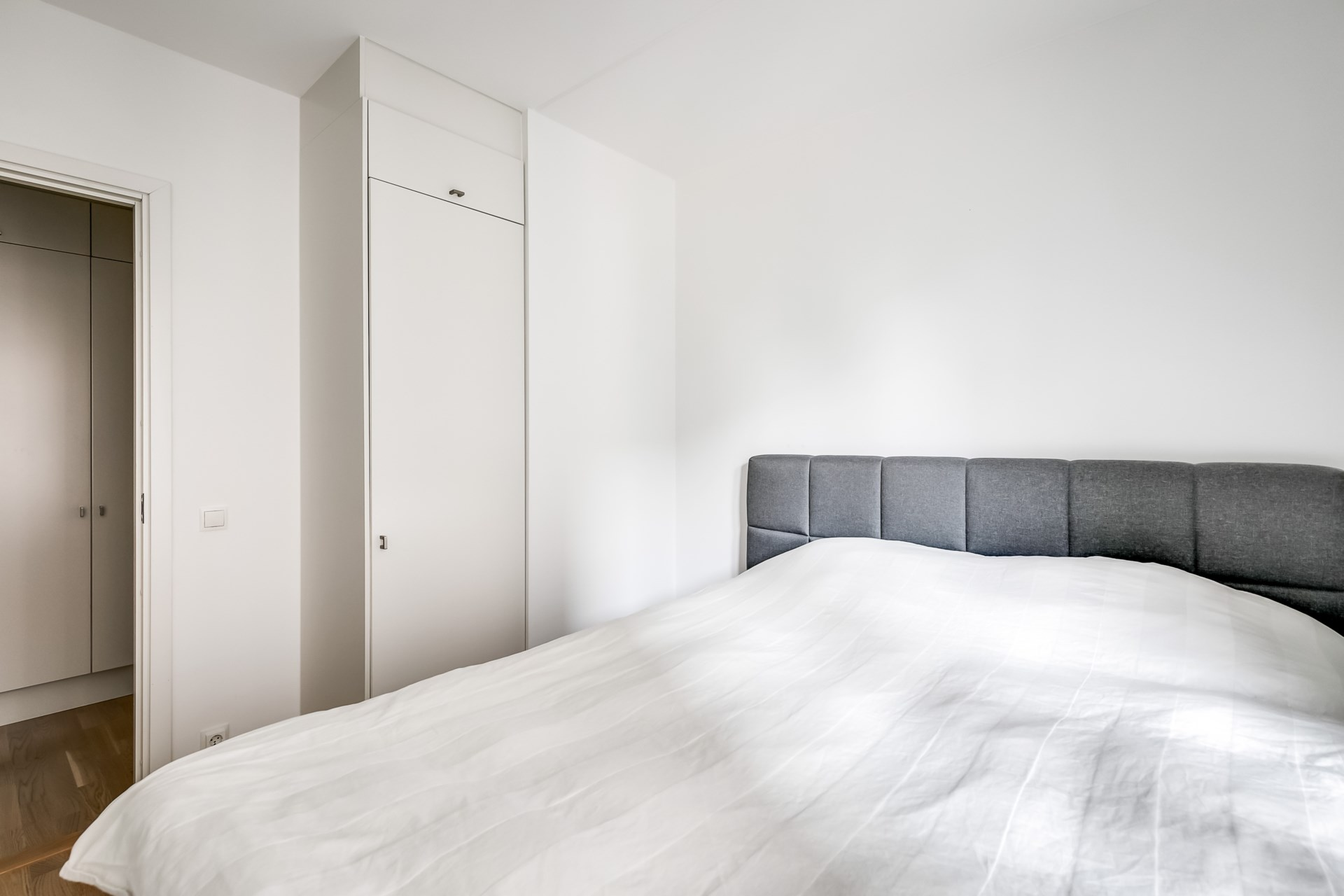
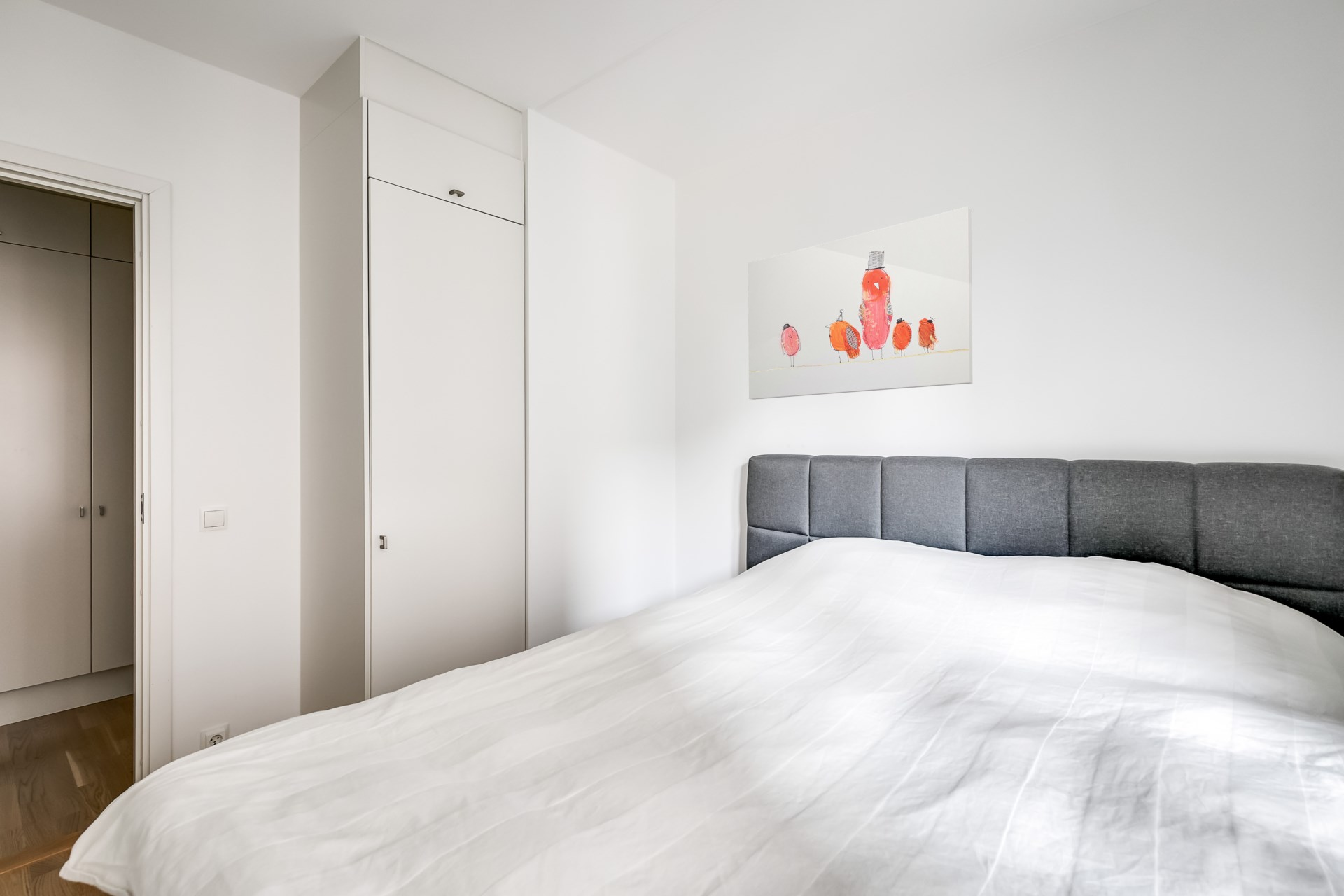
+ wall art [748,206,973,400]
